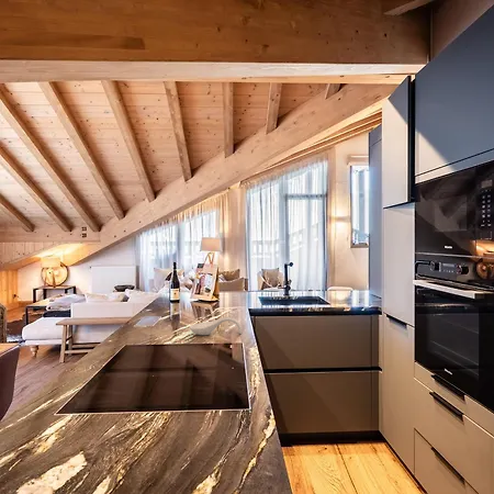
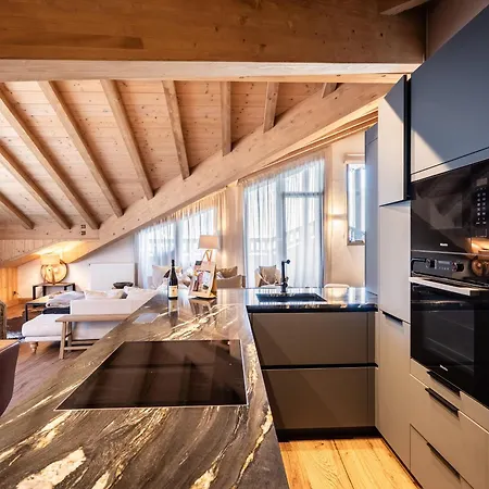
- spoon rest [189,316,243,336]
